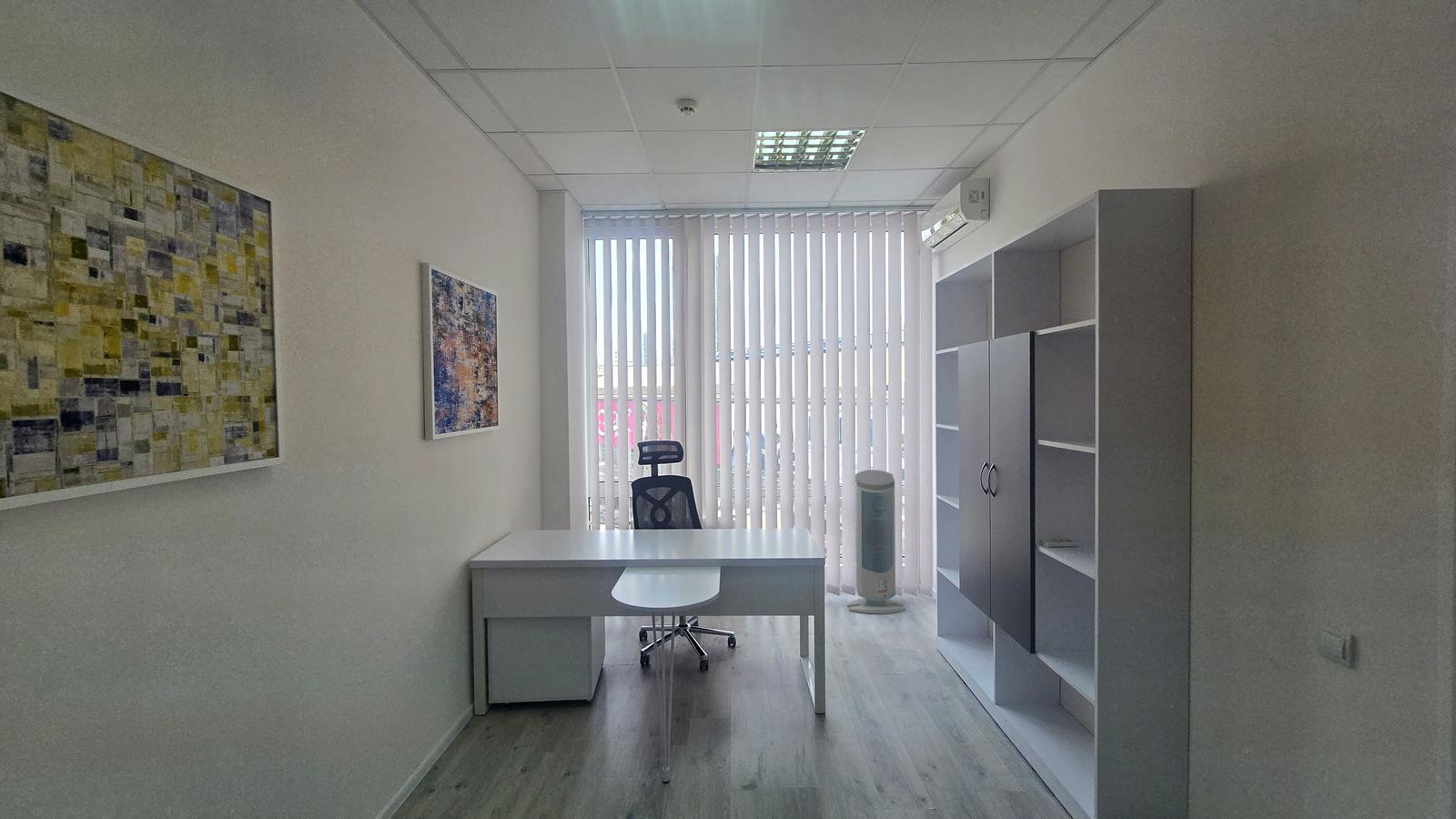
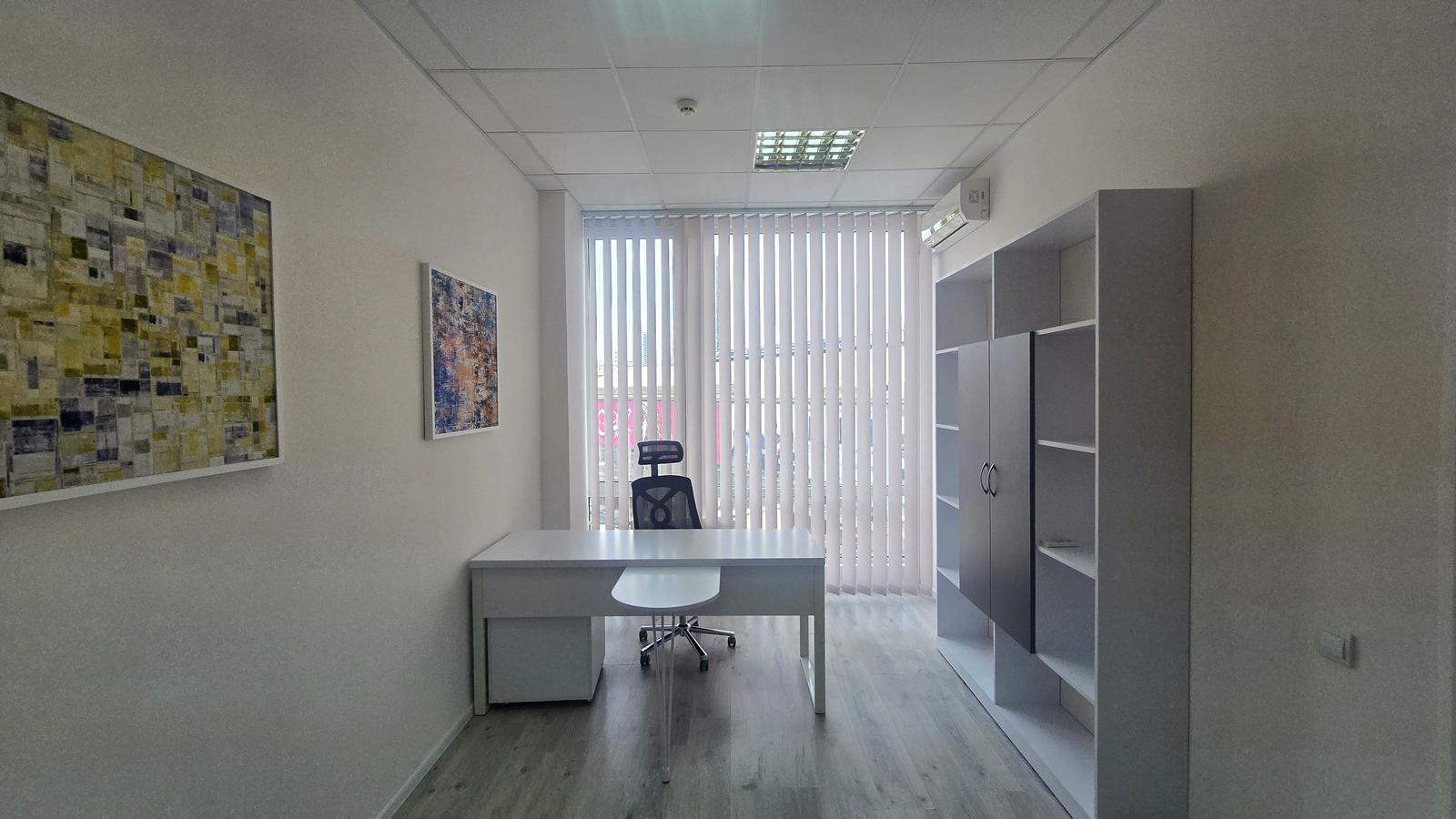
- air purifier [846,469,906,614]
